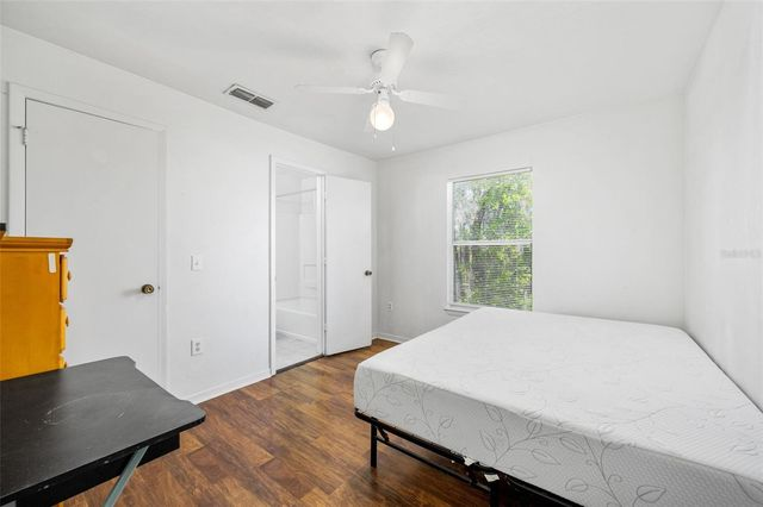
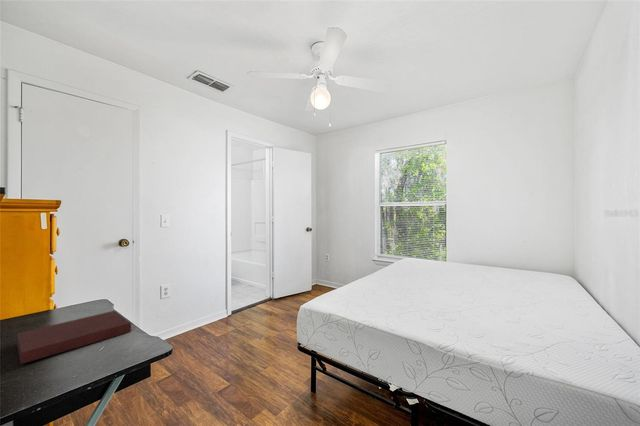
+ notebook [16,310,132,365]
